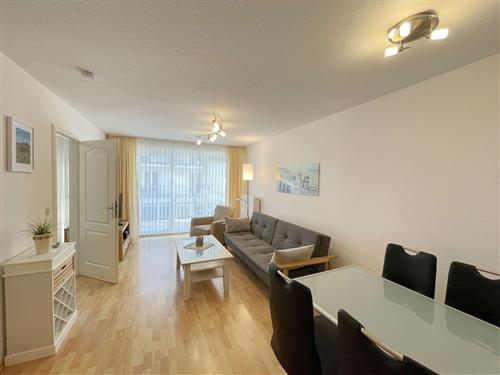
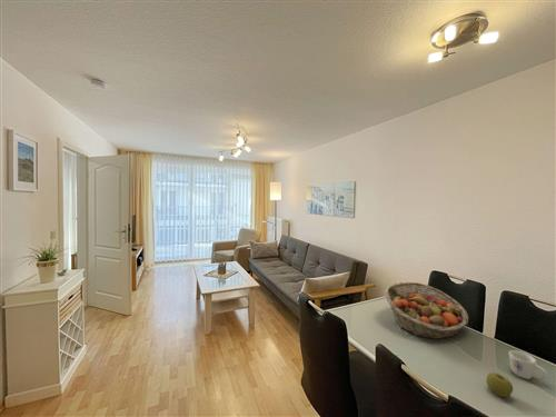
+ fruit basket [384,281,469,340]
+ apple [486,371,514,398]
+ mug [508,349,548,380]
